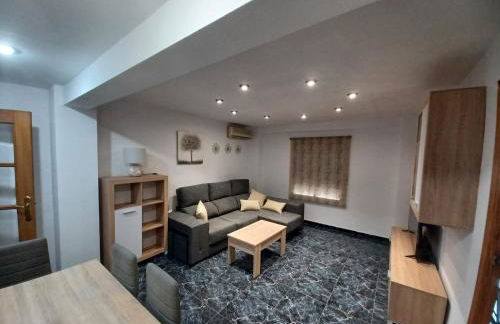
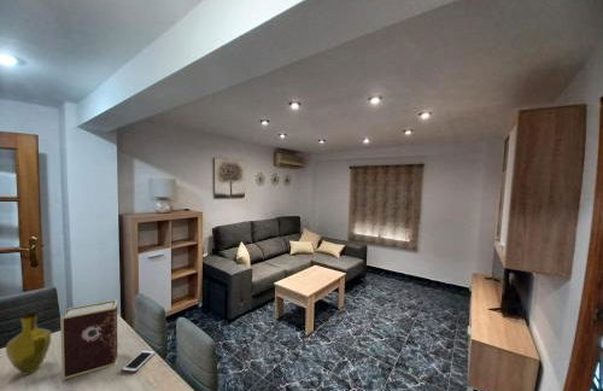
+ cell phone [121,349,157,374]
+ book [59,299,118,381]
+ vase [5,311,53,377]
